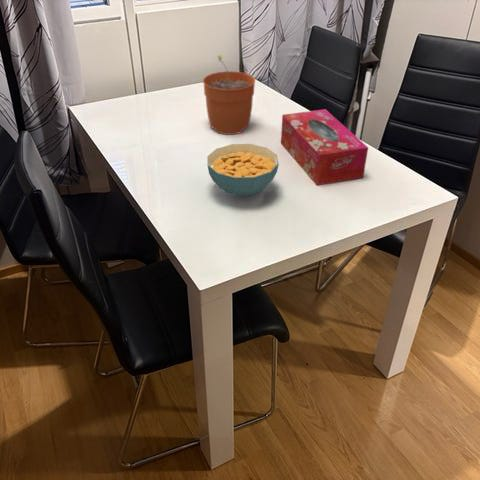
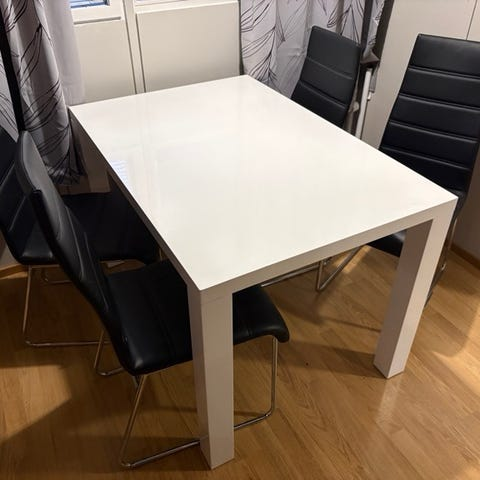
- plant pot [202,54,256,135]
- cereal bowl [207,143,280,197]
- tissue box [280,108,369,186]
